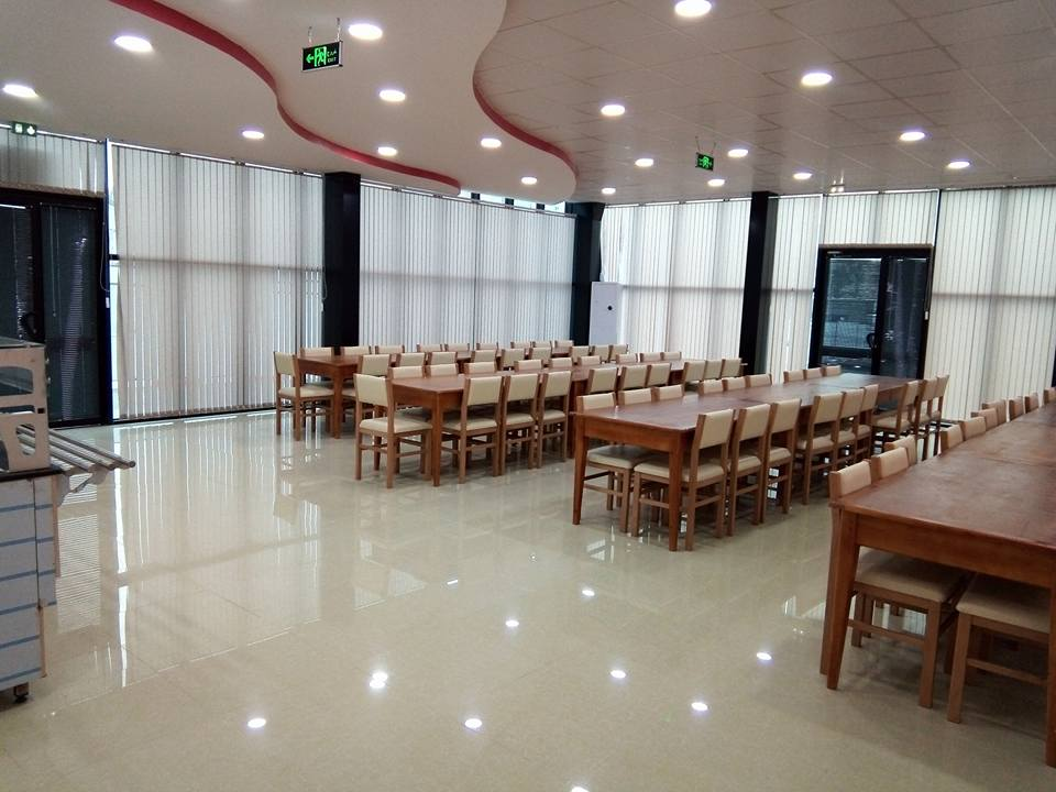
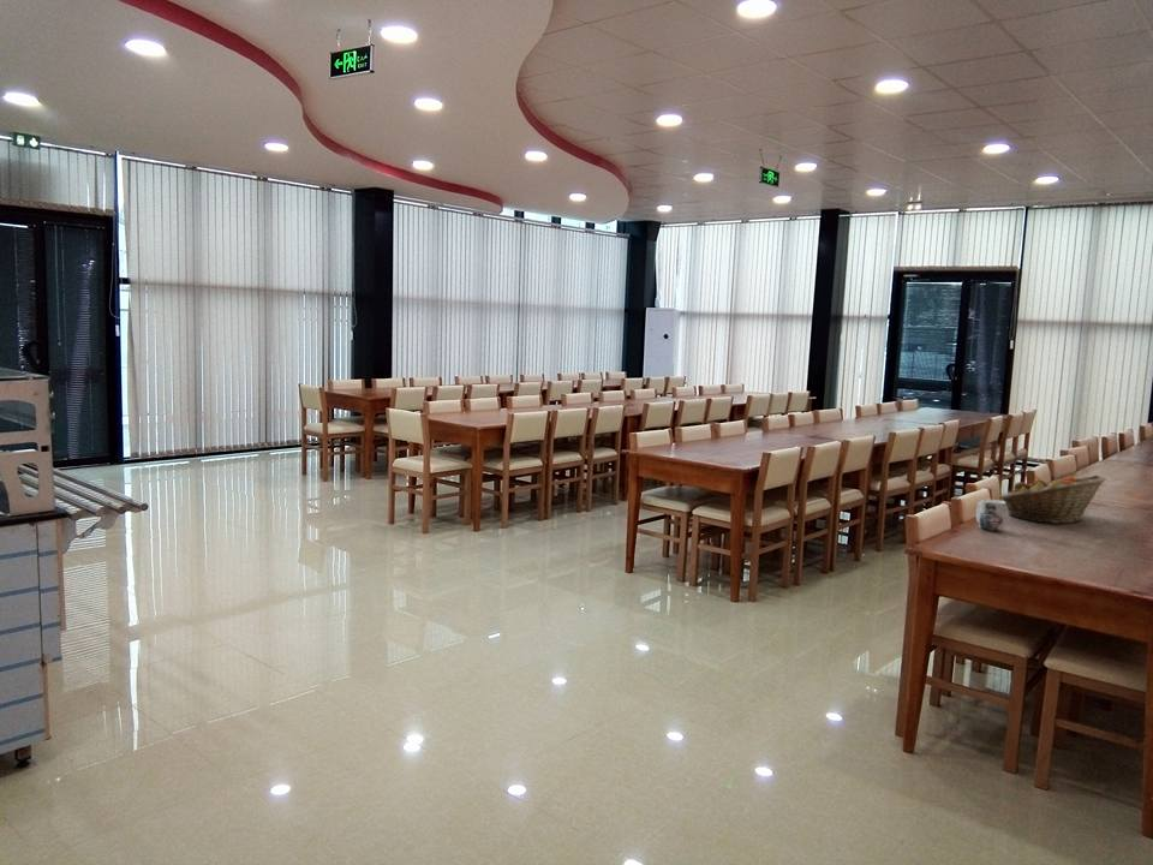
+ mug [975,499,1006,532]
+ fruit basket [998,473,1106,524]
